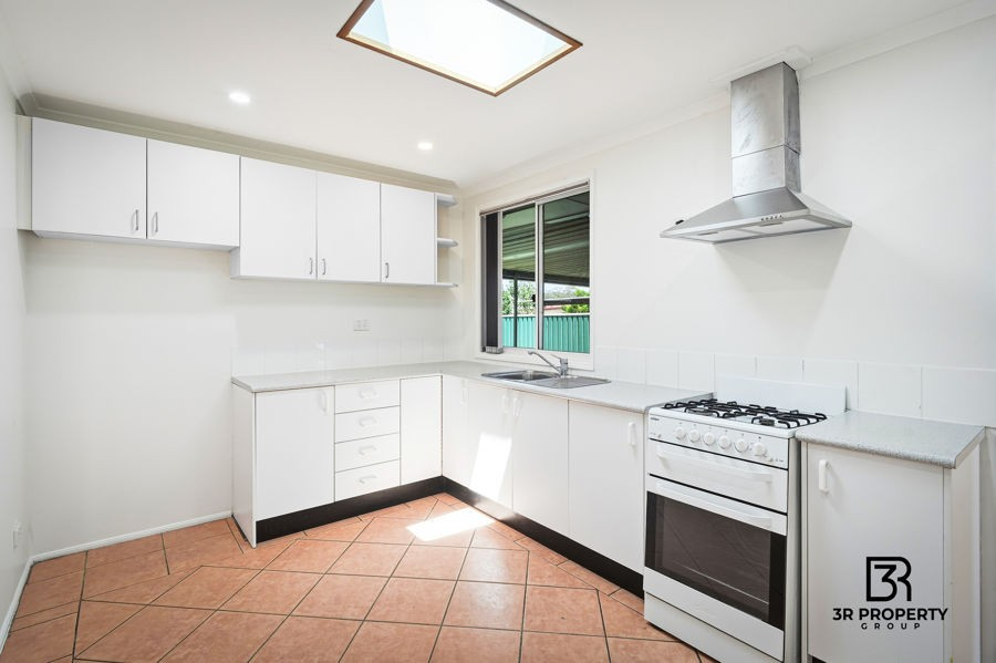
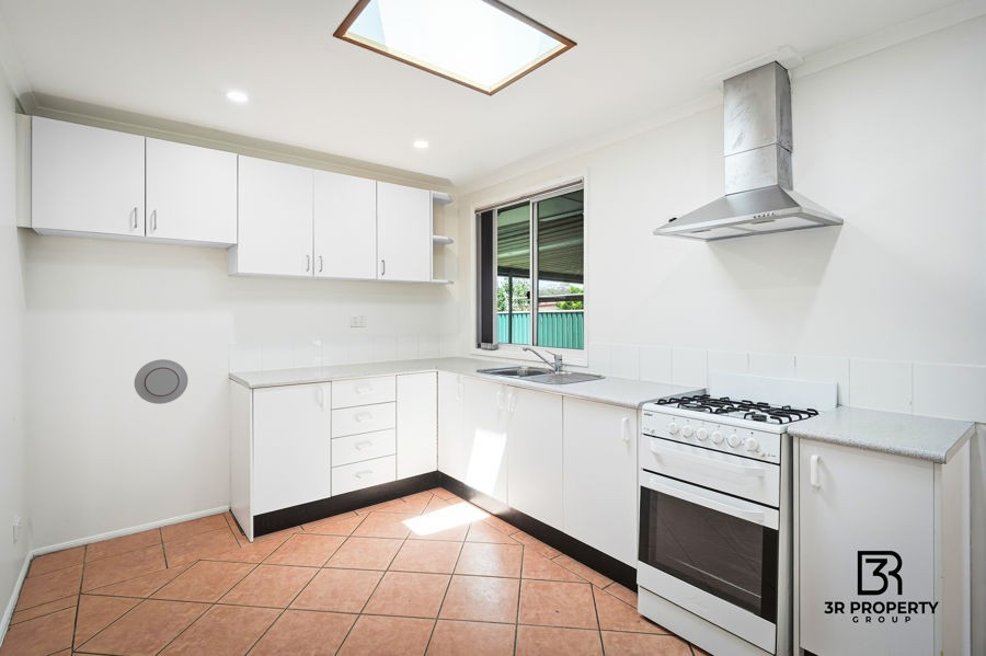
+ decorative plate [134,358,188,405]
